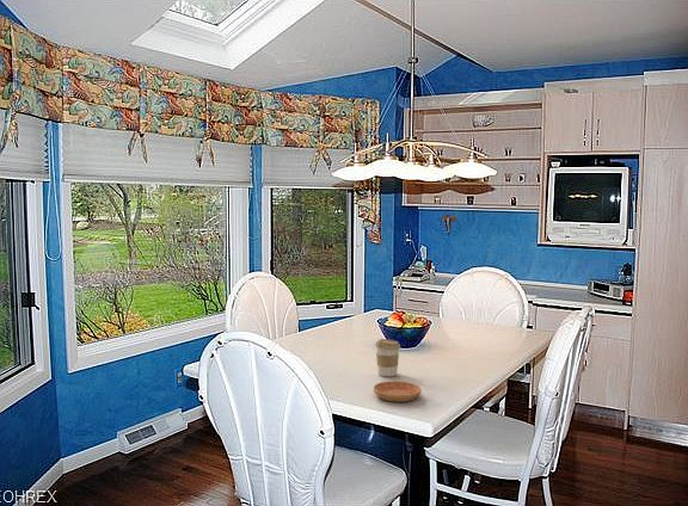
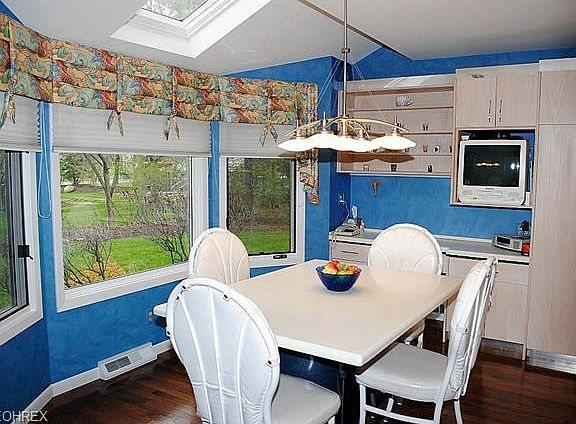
- saucer [373,381,423,403]
- coffee cup [374,338,401,377]
